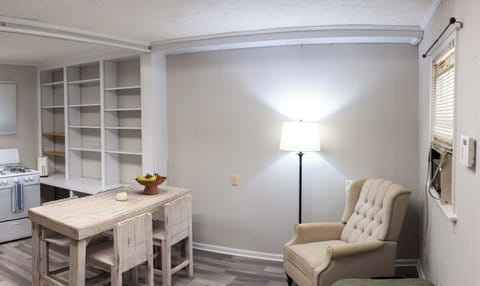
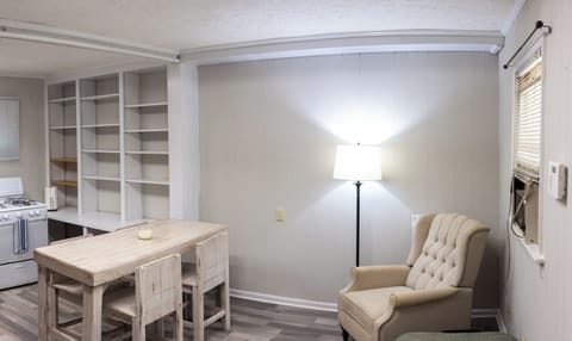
- fruit bowl [134,172,168,195]
